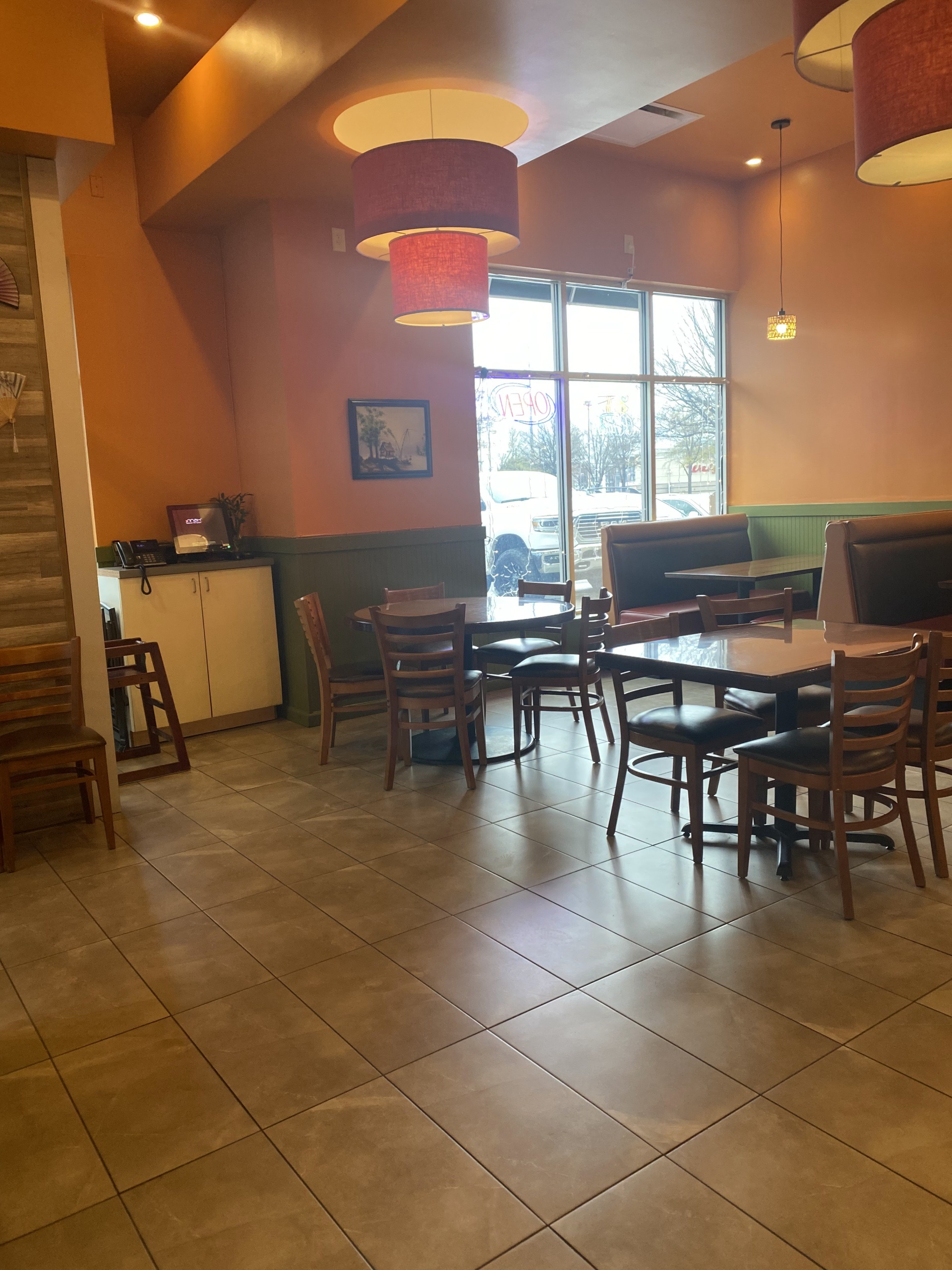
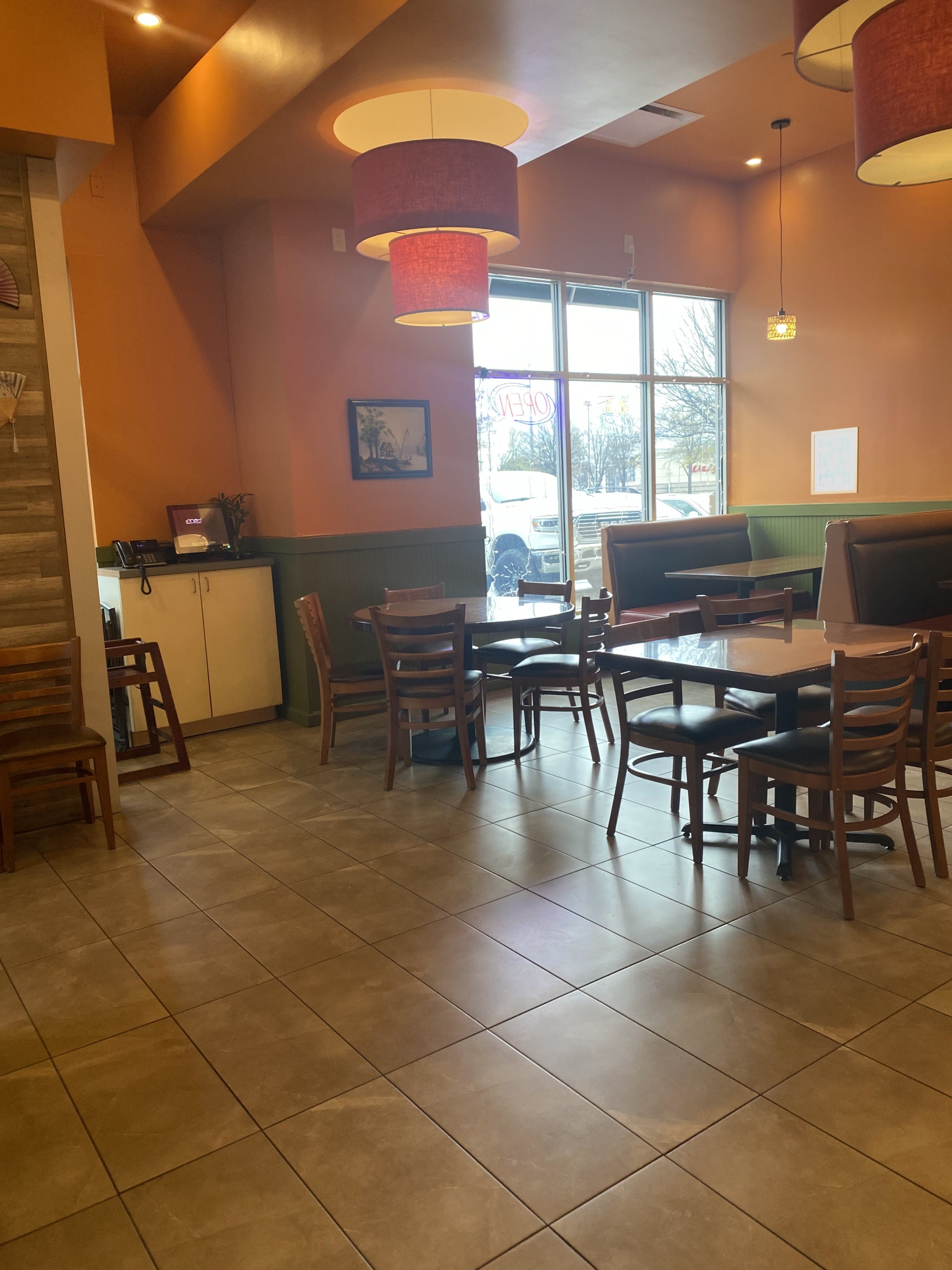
+ wall art [811,426,860,496]
